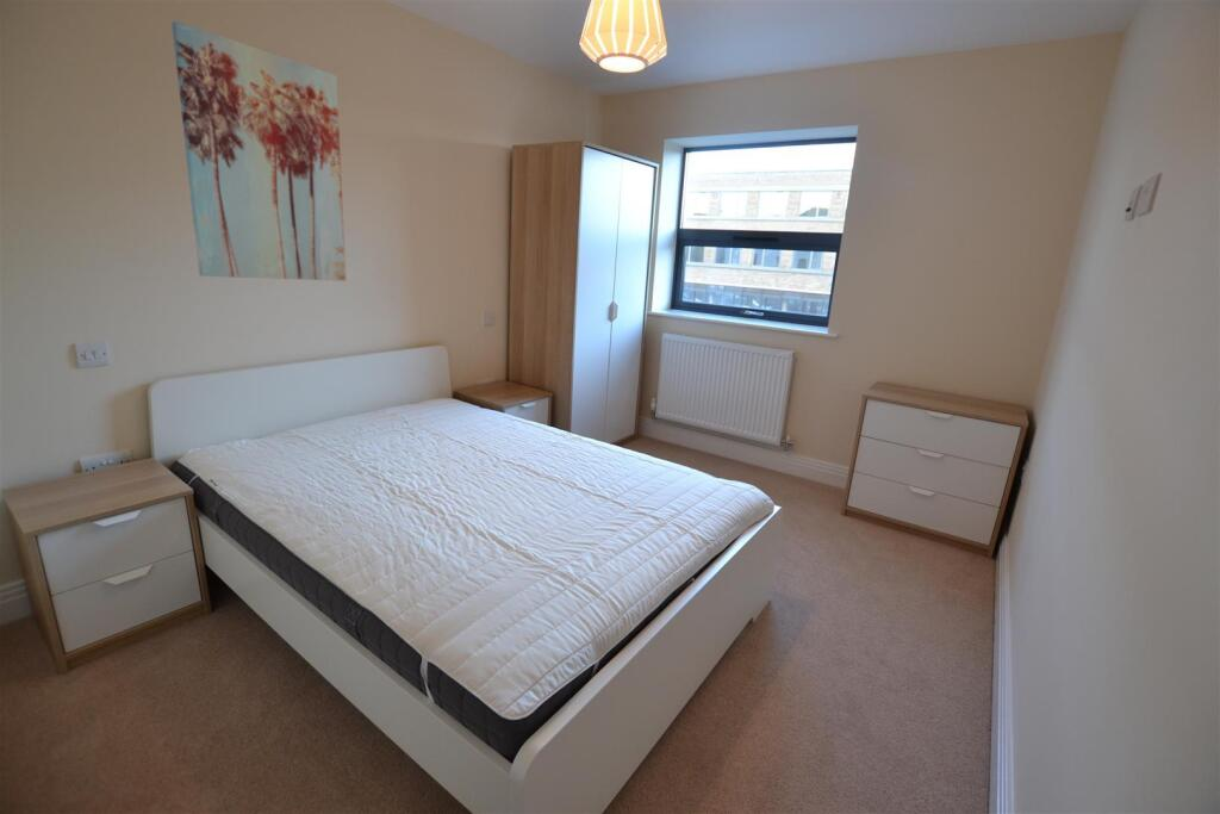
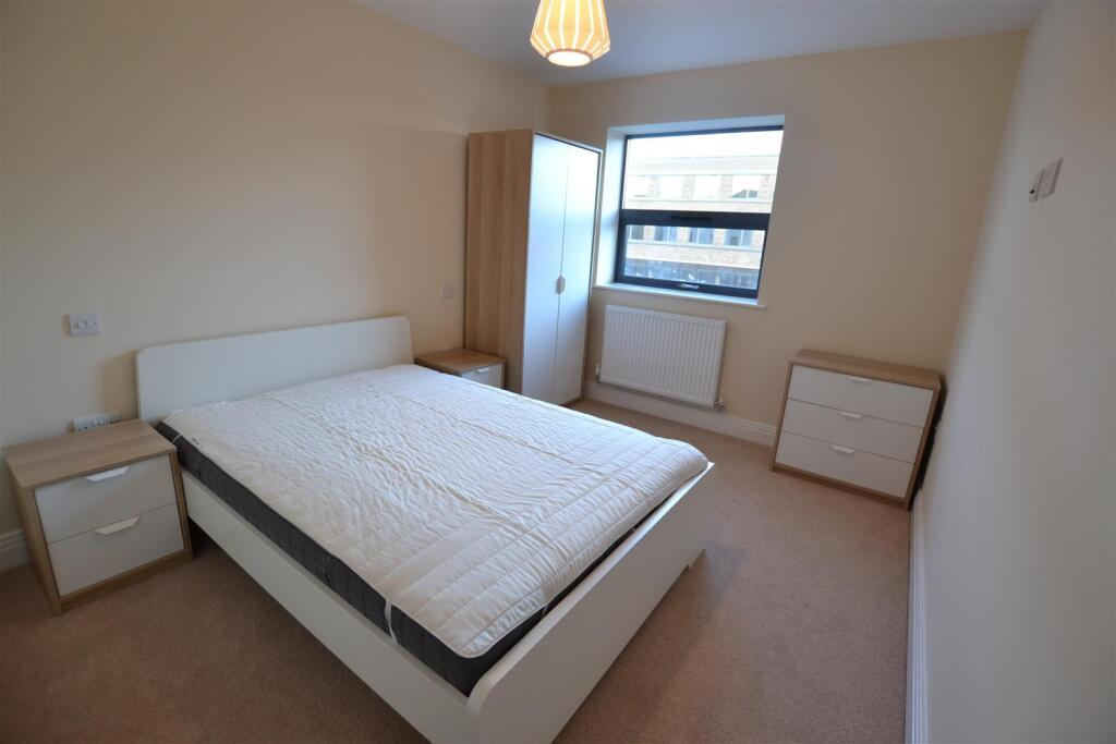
- wall art [170,19,347,282]
